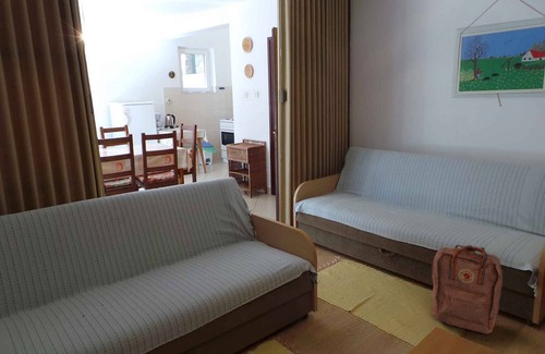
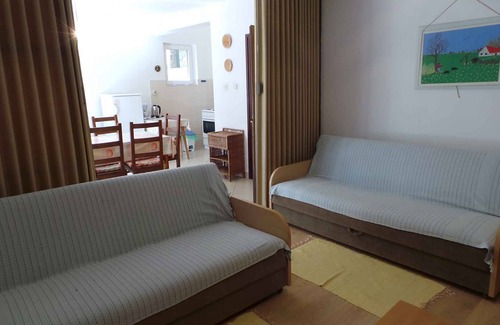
- backpack [432,243,504,335]
